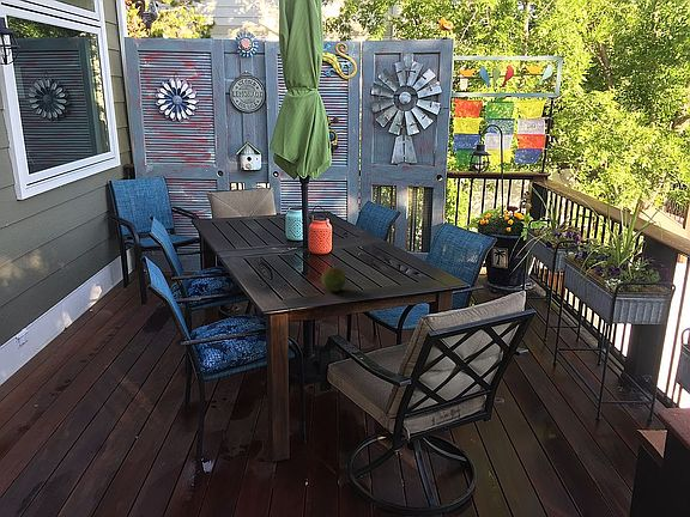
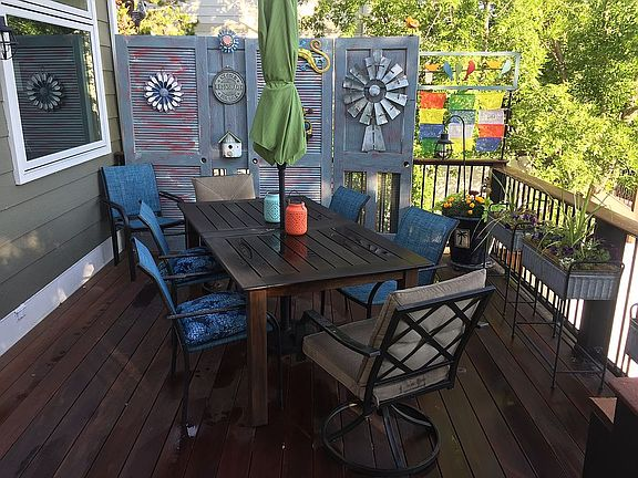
- fruit [321,266,347,292]
